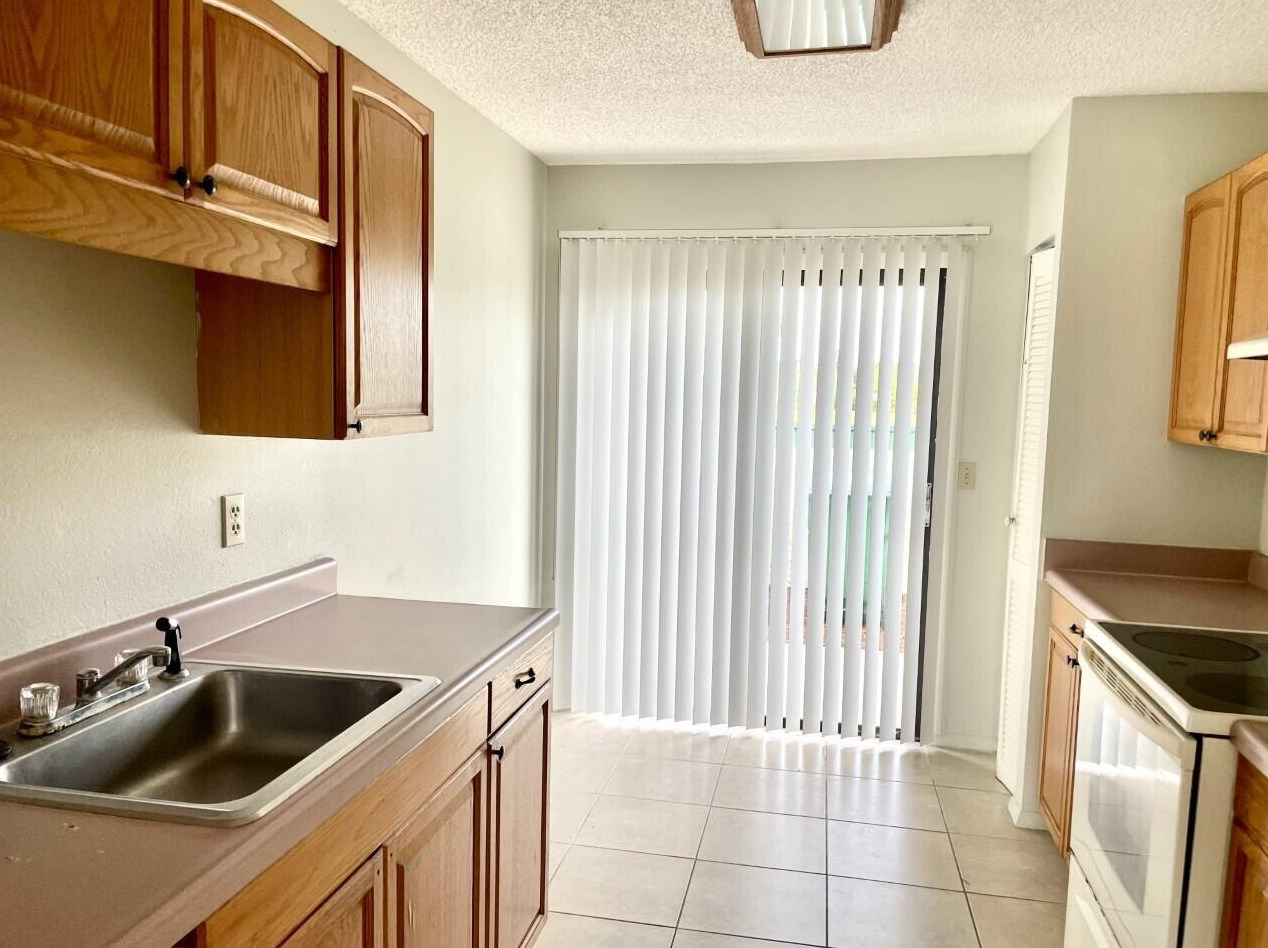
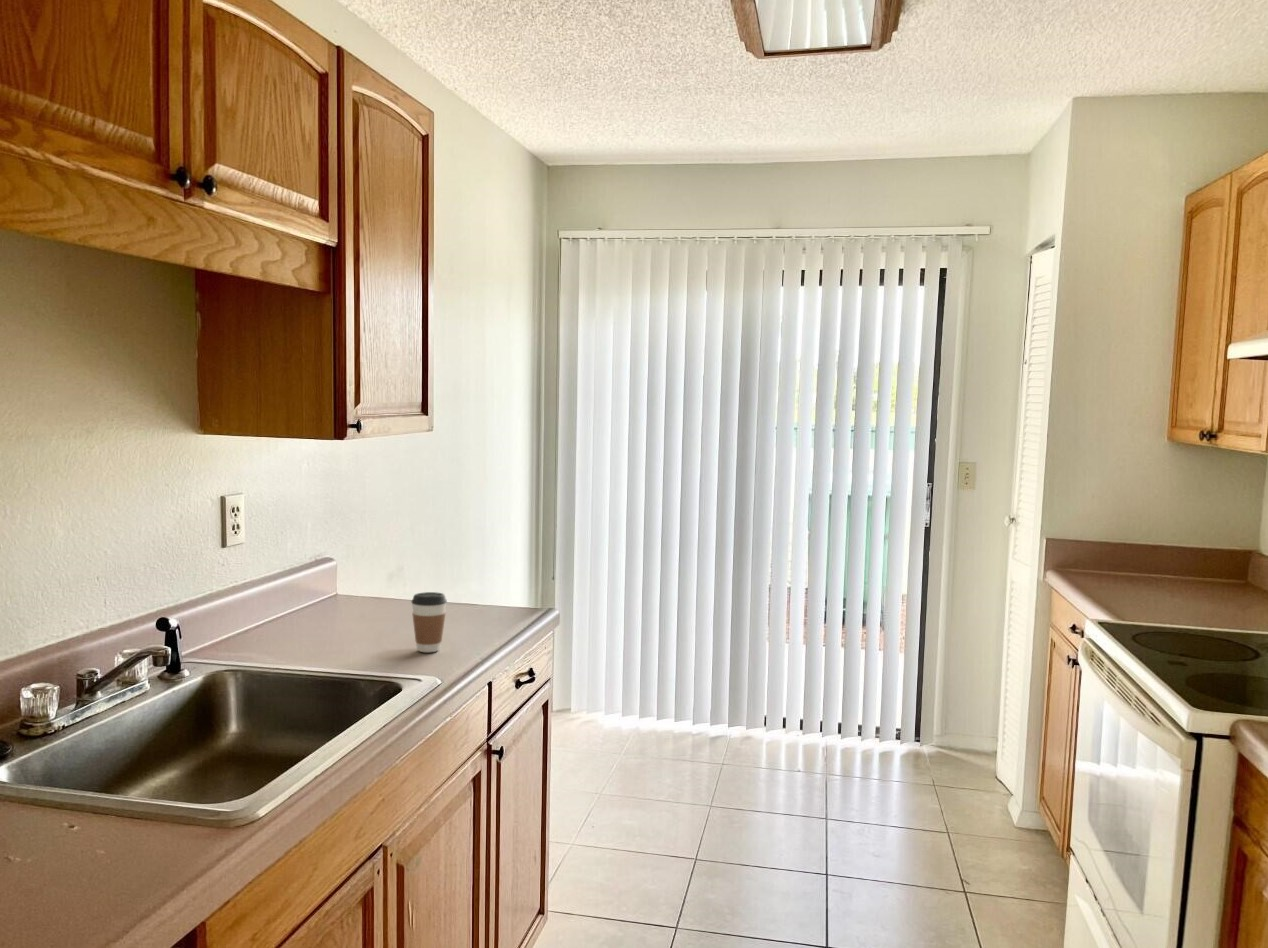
+ coffee cup [410,591,448,653]
